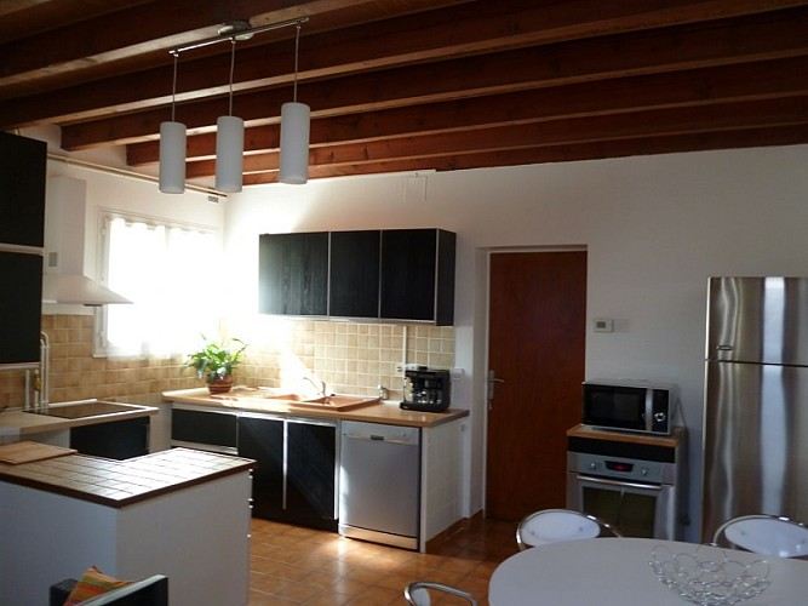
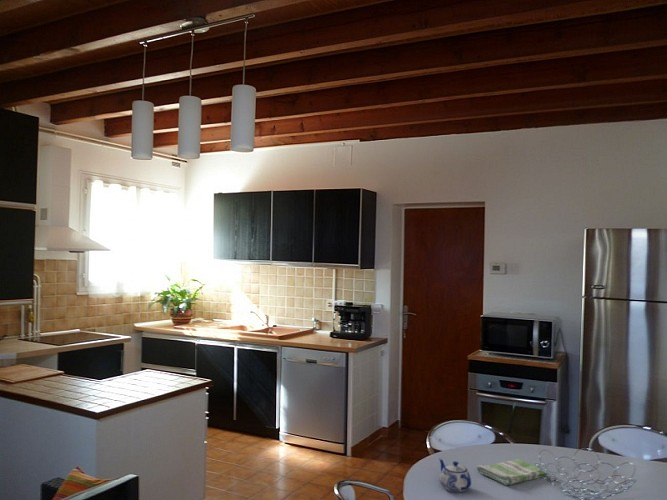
+ dish towel [476,458,548,486]
+ teapot [438,457,472,493]
